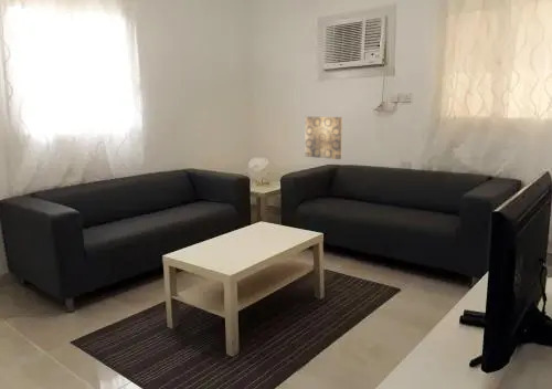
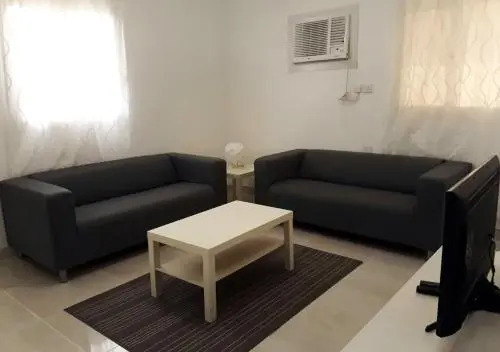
- wall art [305,115,343,160]
